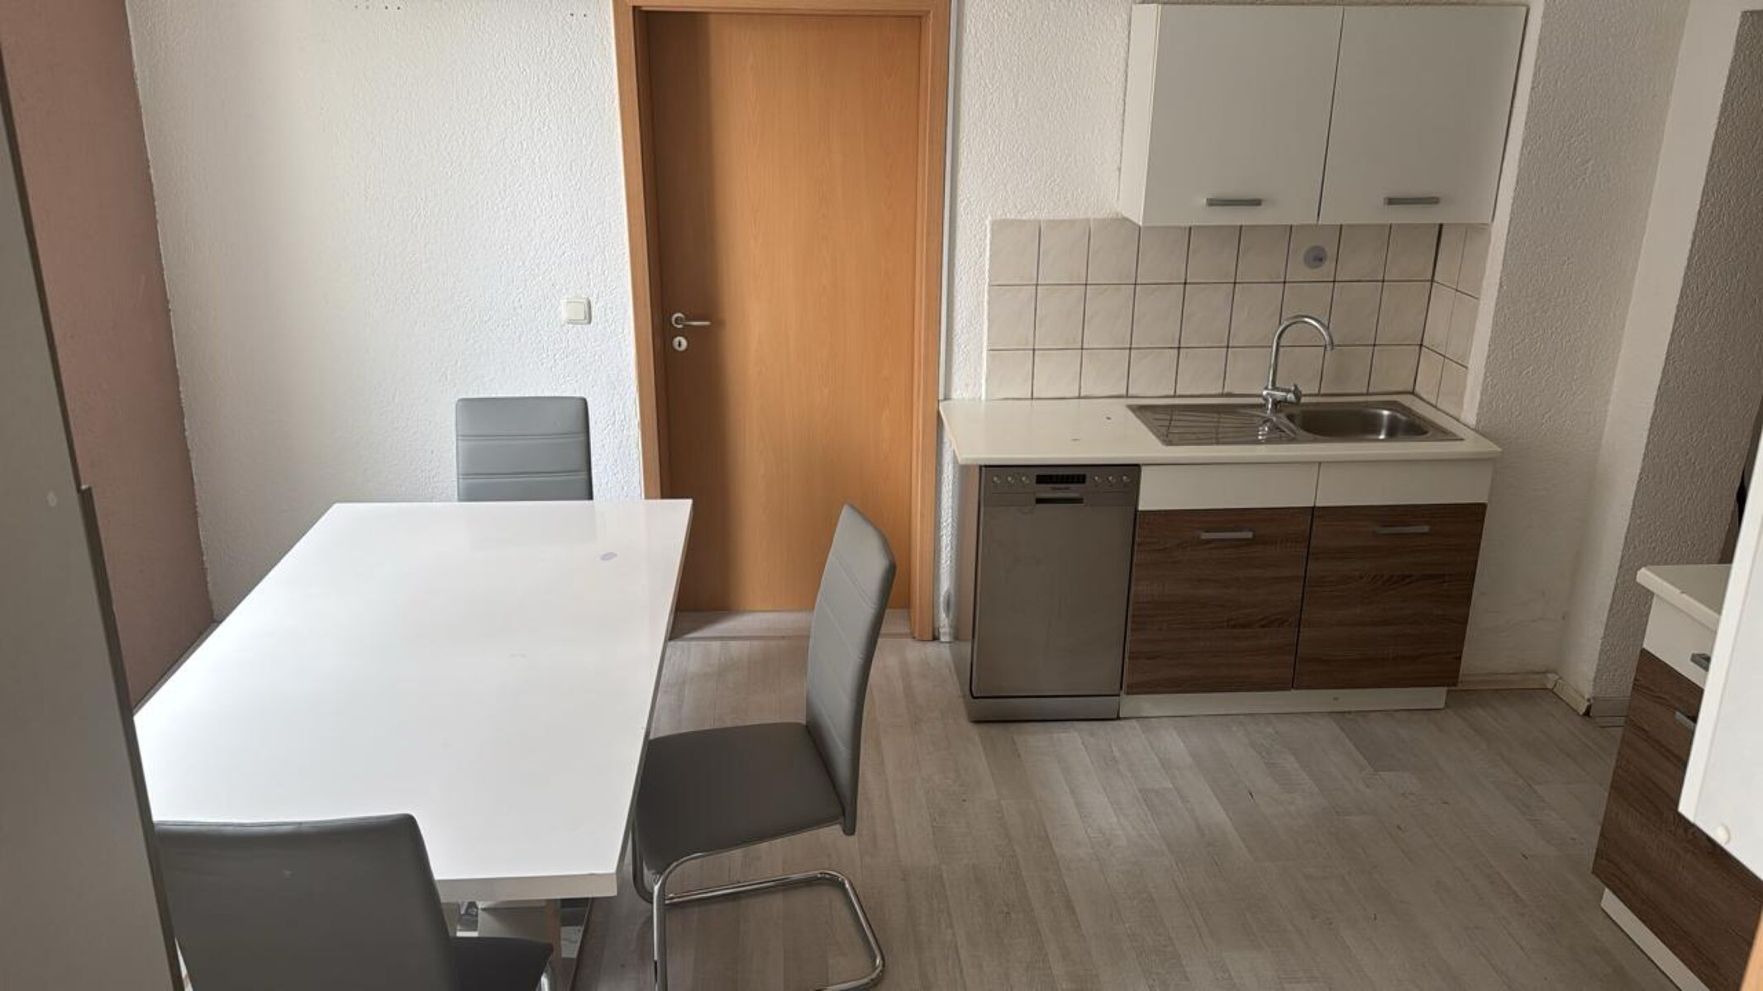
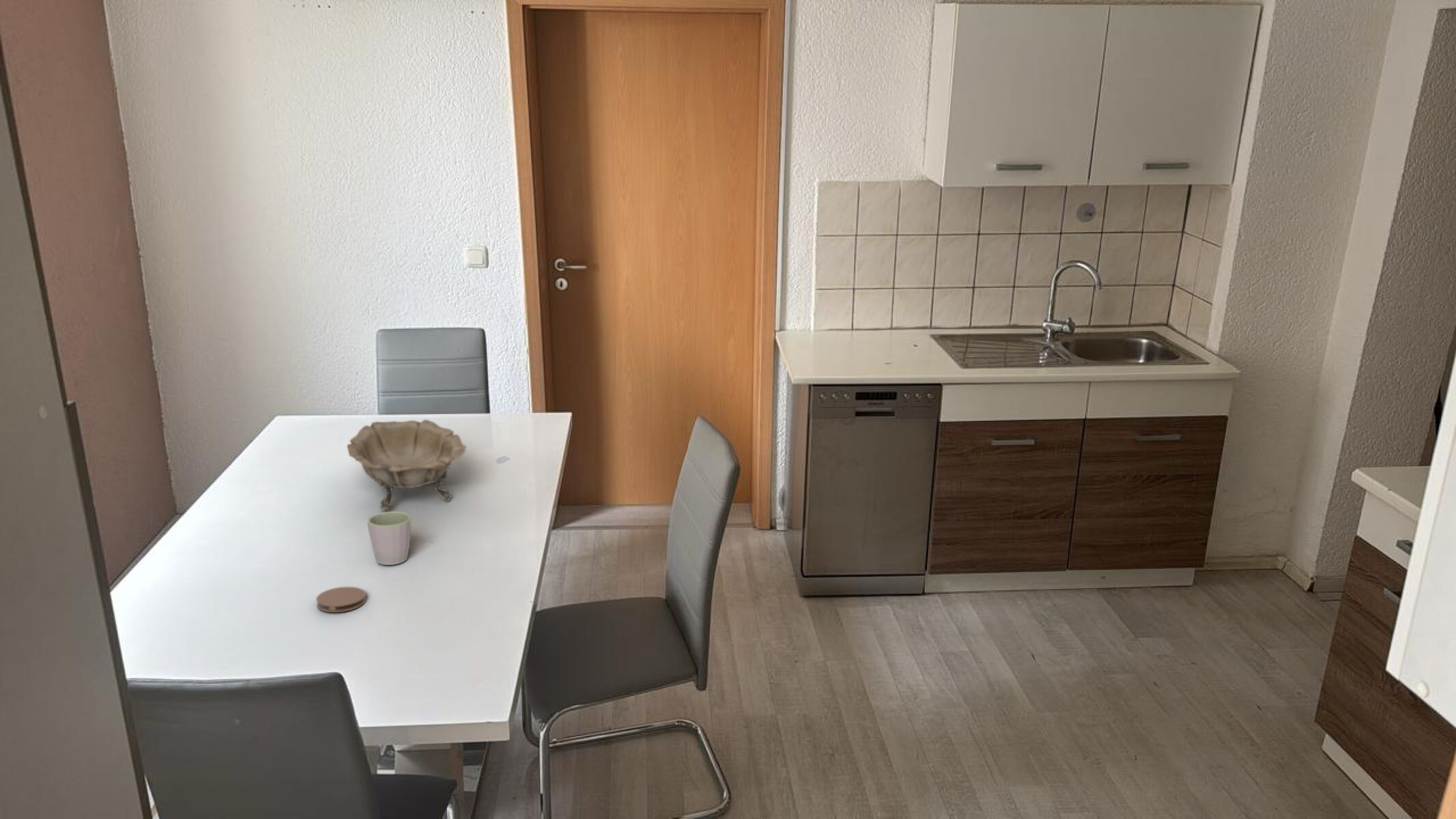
+ decorative bowl [346,419,467,511]
+ coaster [315,586,367,613]
+ mug [367,511,412,566]
